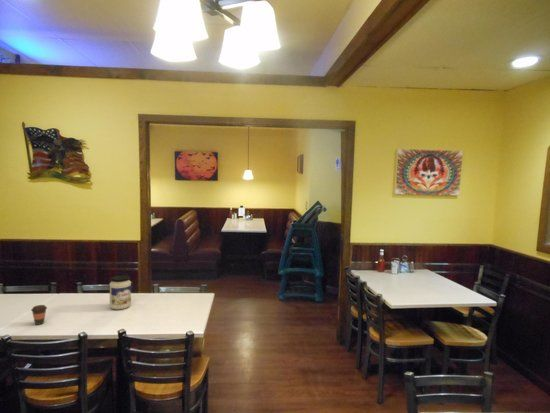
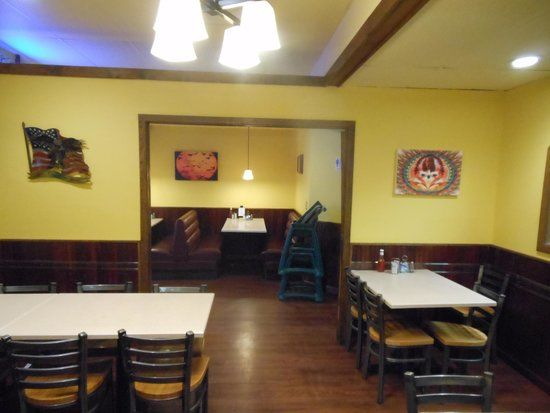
- jar [109,274,132,310]
- coffee cup [30,304,48,326]
